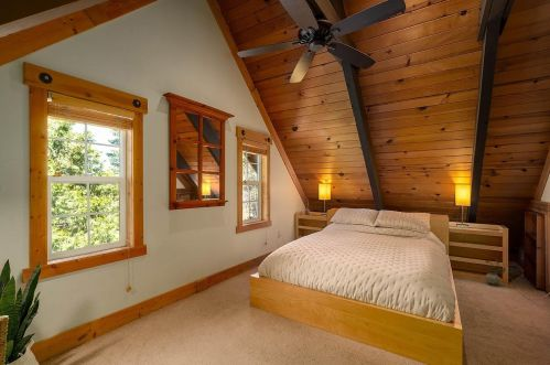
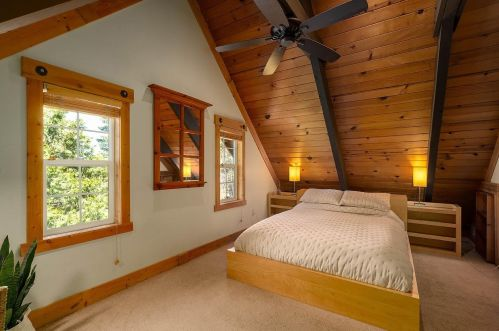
- potted plant [485,258,507,287]
